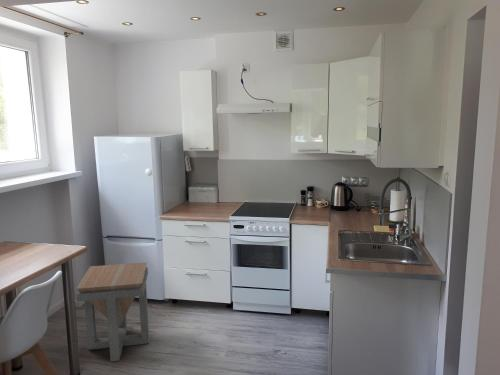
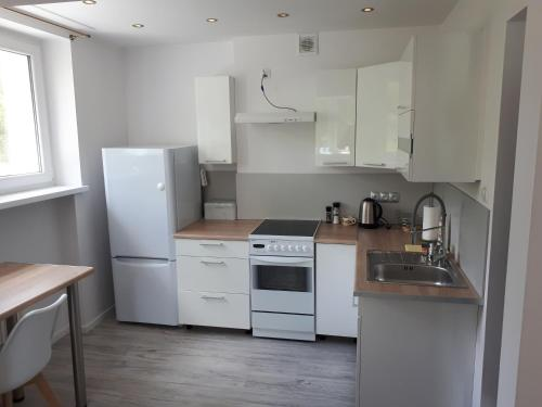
- side table [75,261,150,362]
